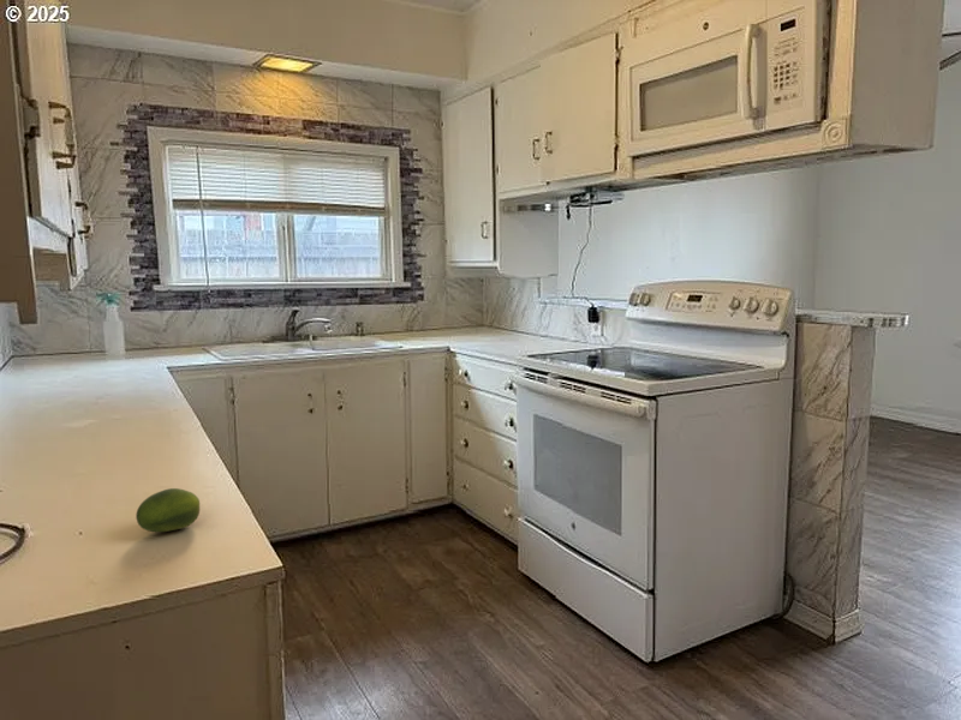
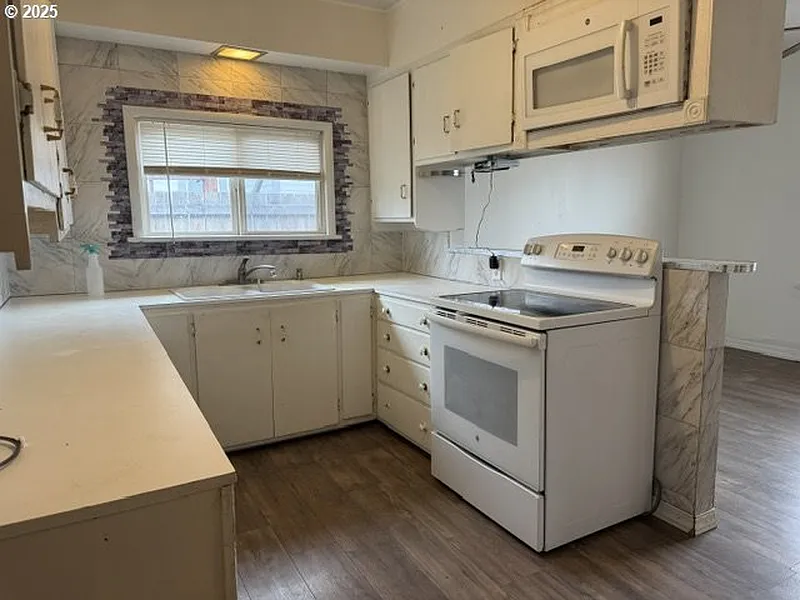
- fruit [135,487,201,533]
